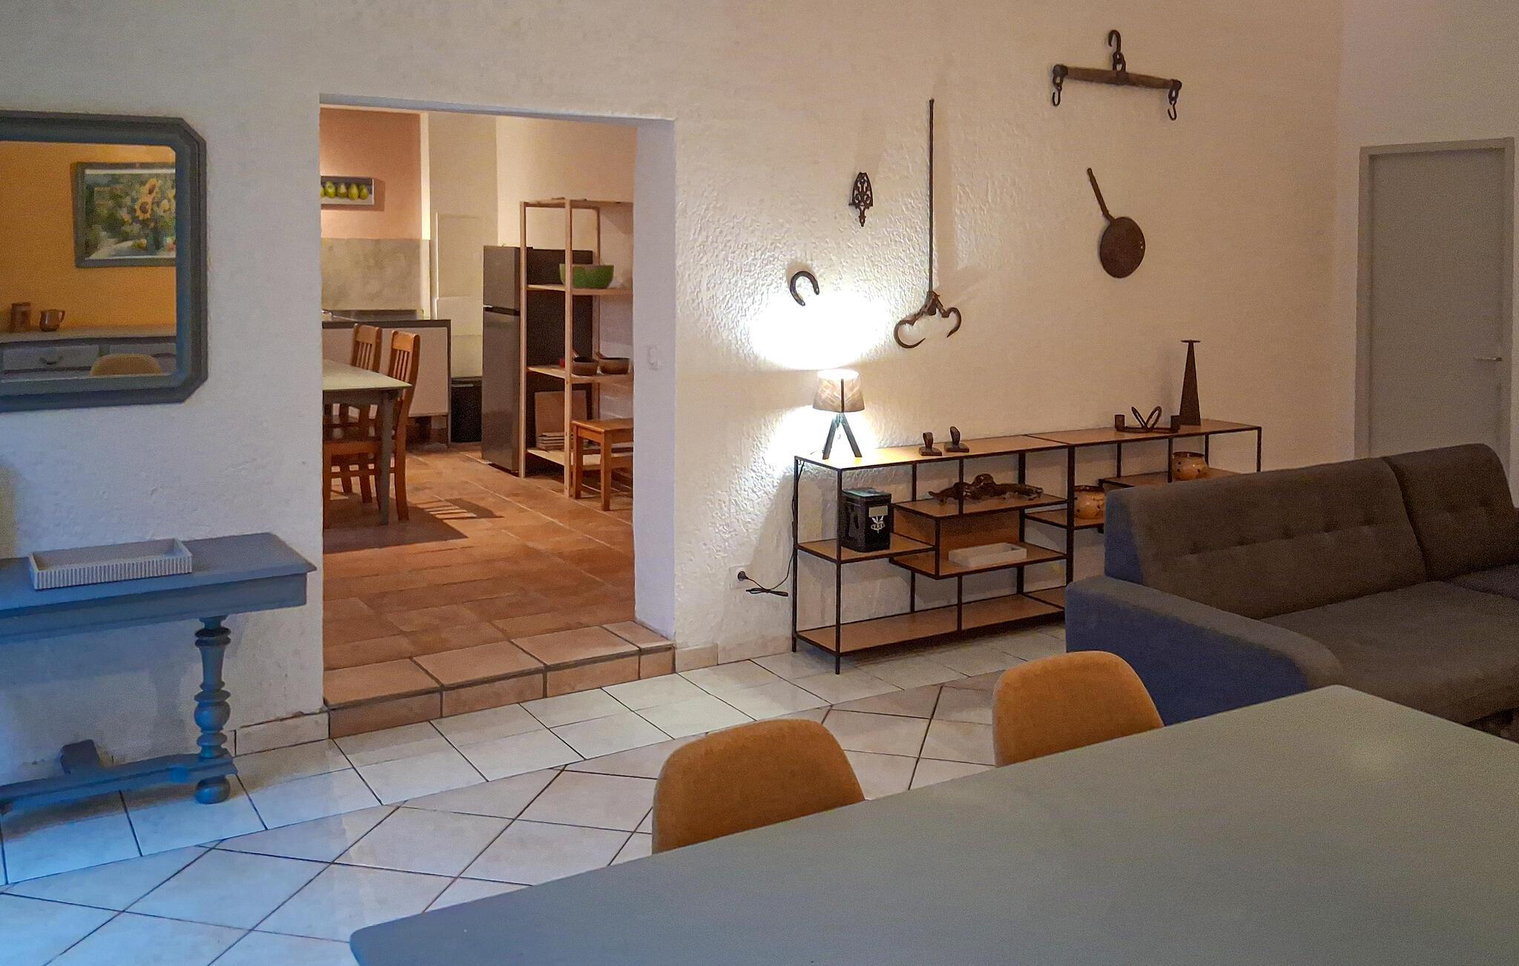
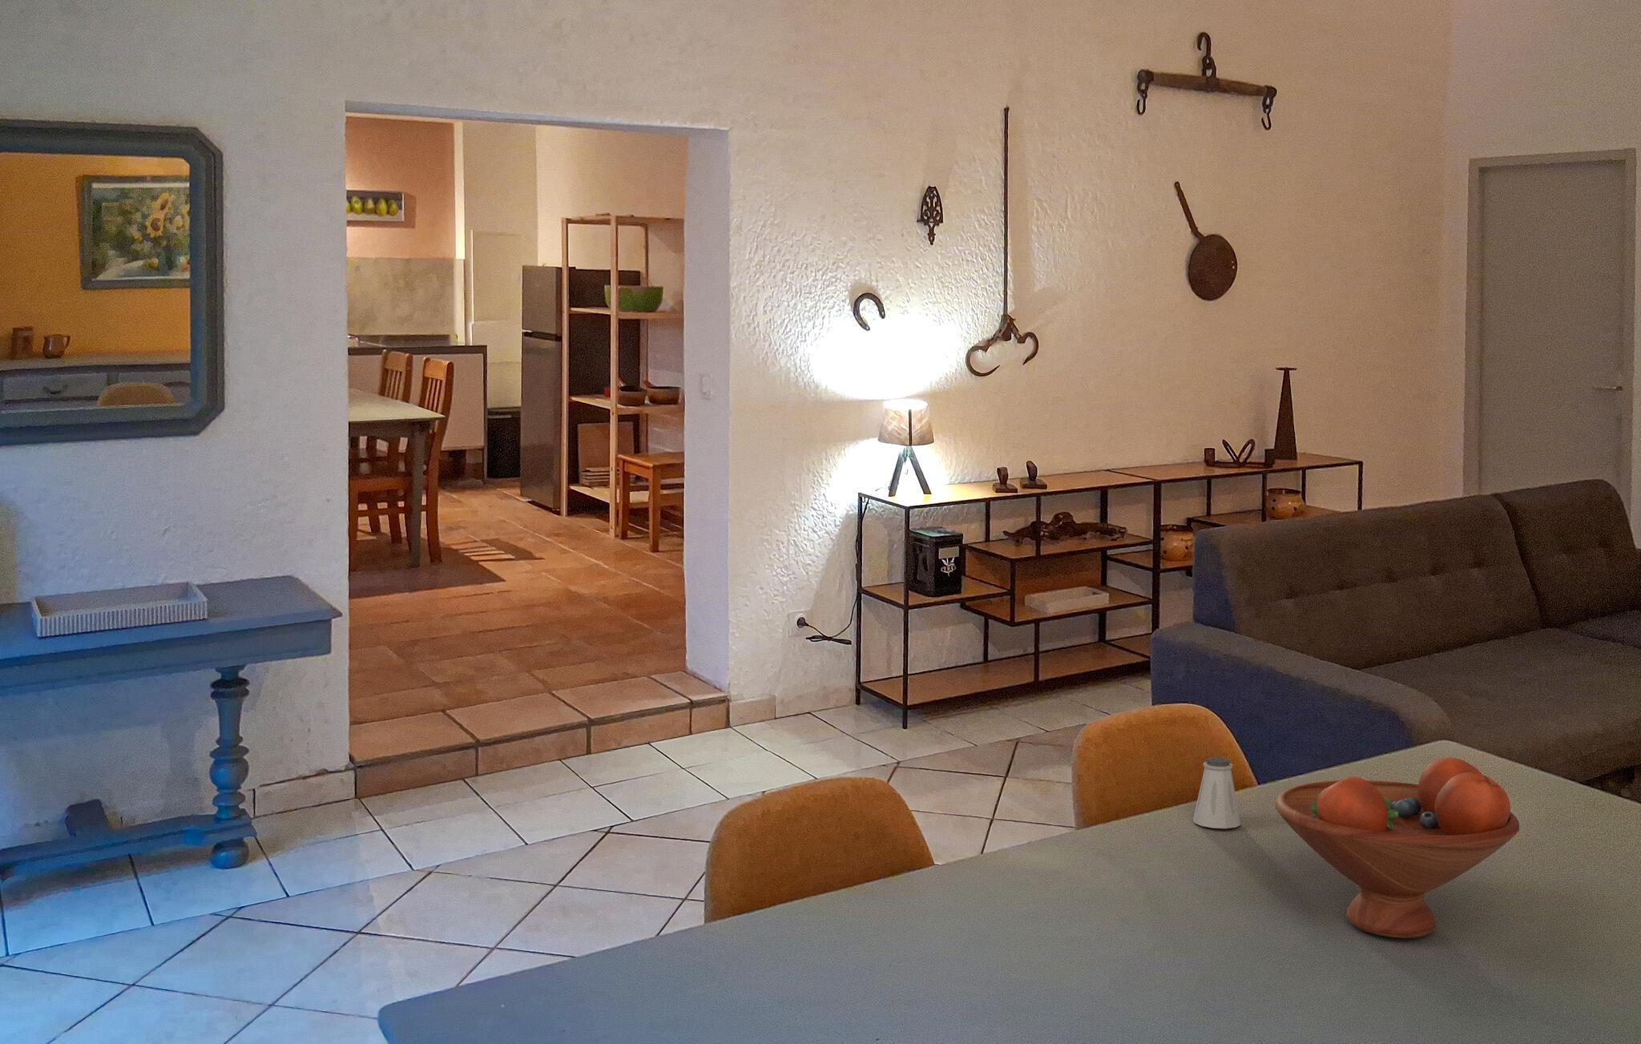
+ saltshaker [1192,756,1242,829]
+ fruit bowl [1275,756,1520,939]
